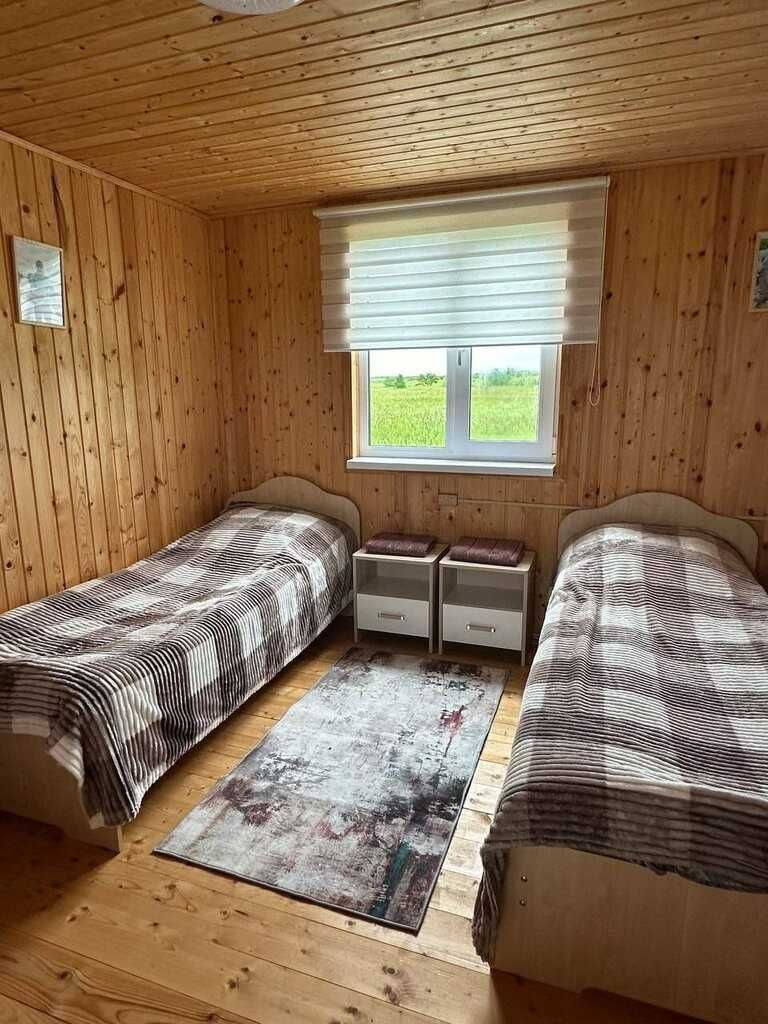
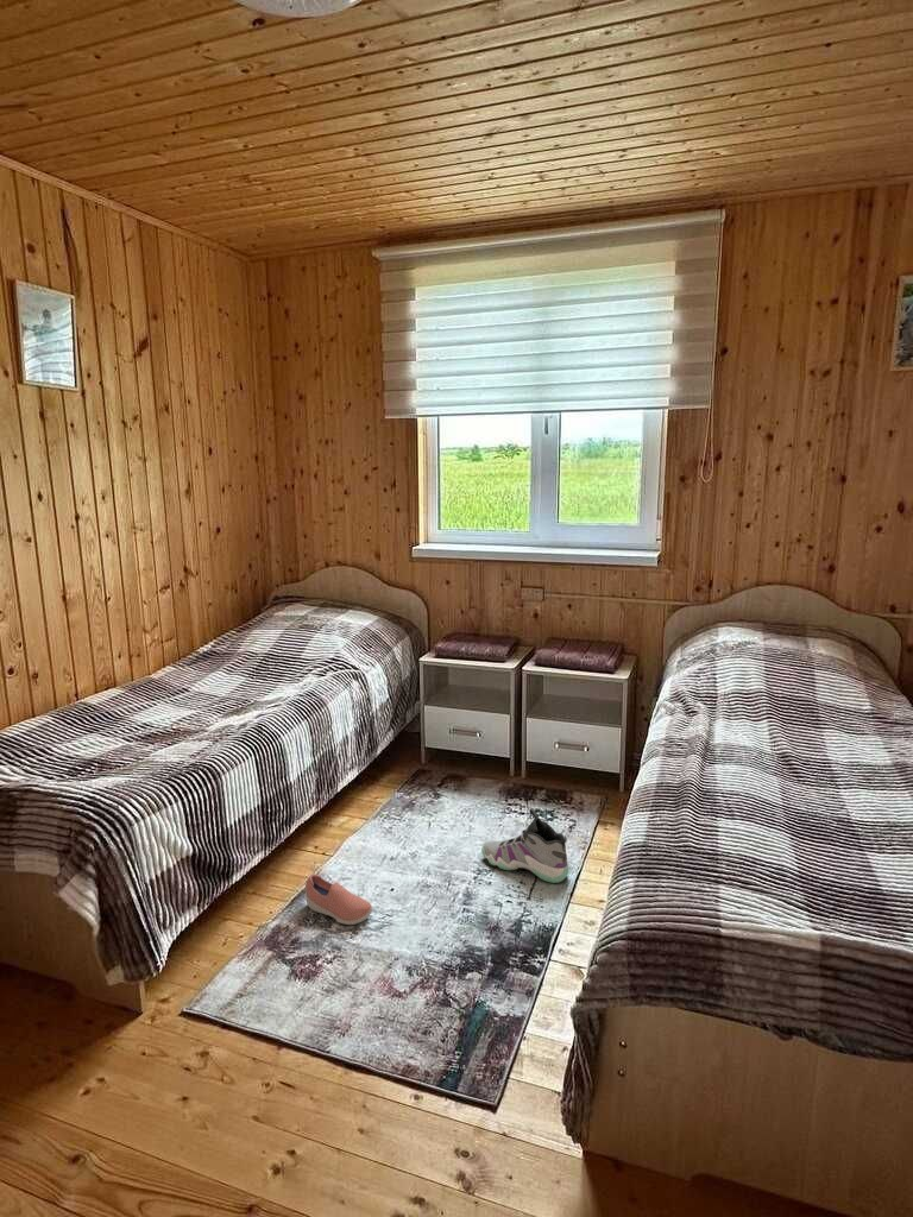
+ sneaker [480,807,569,884]
+ shoe [304,872,373,926]
